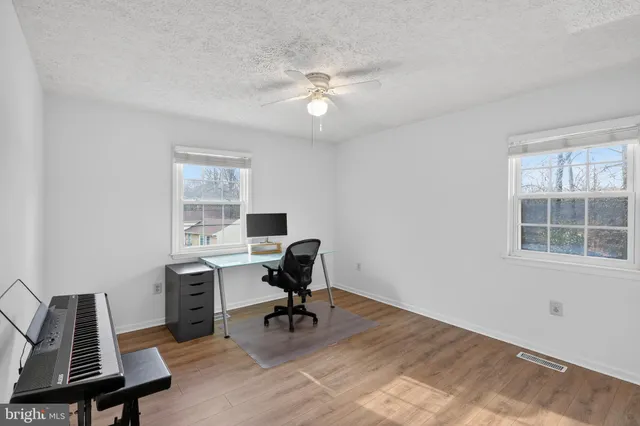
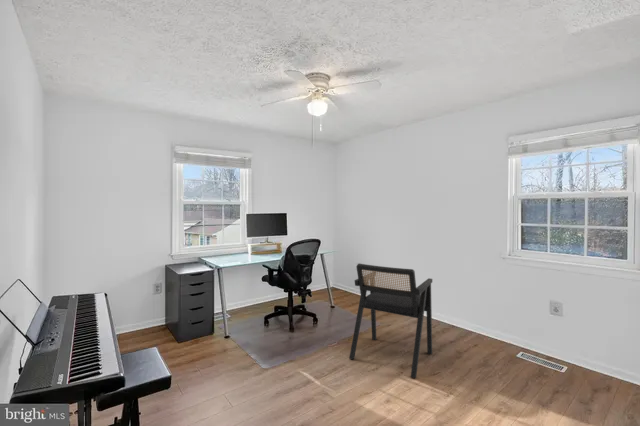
+ armchair [348,263,433,379]
